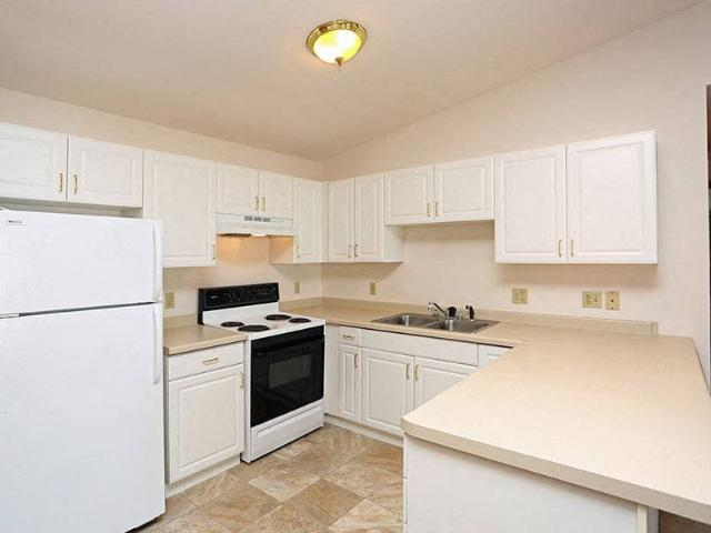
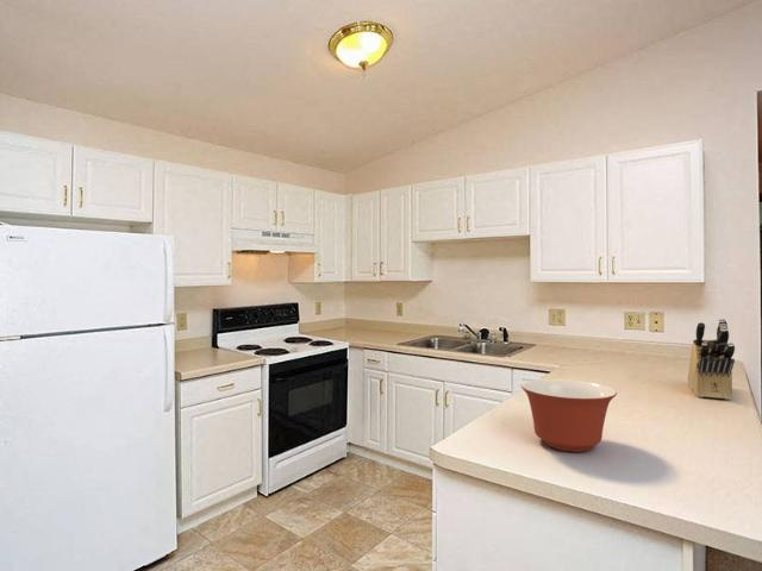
+ knife block [687,318,736,401]
+ mixing bowl [520,378,618,453]
